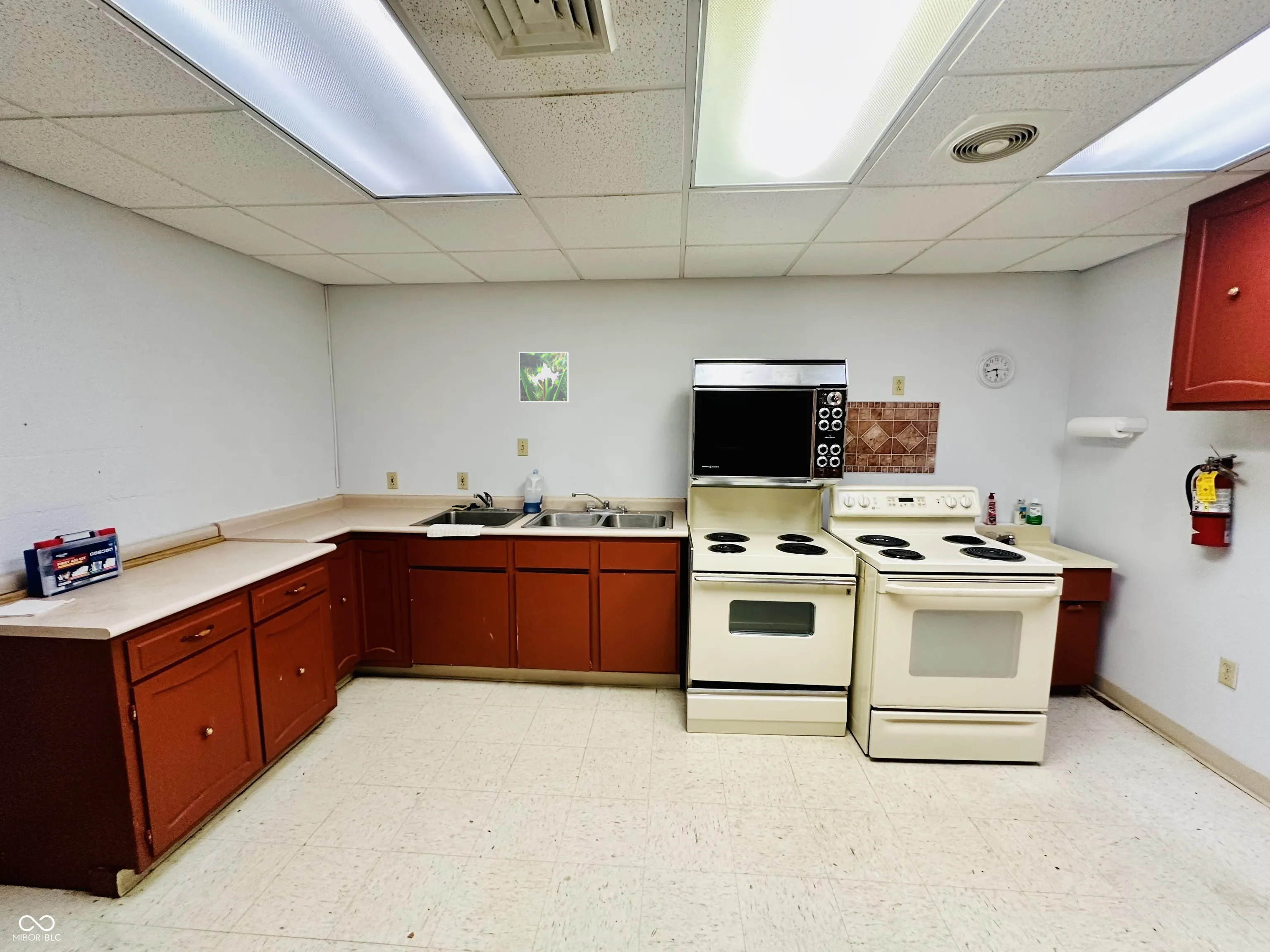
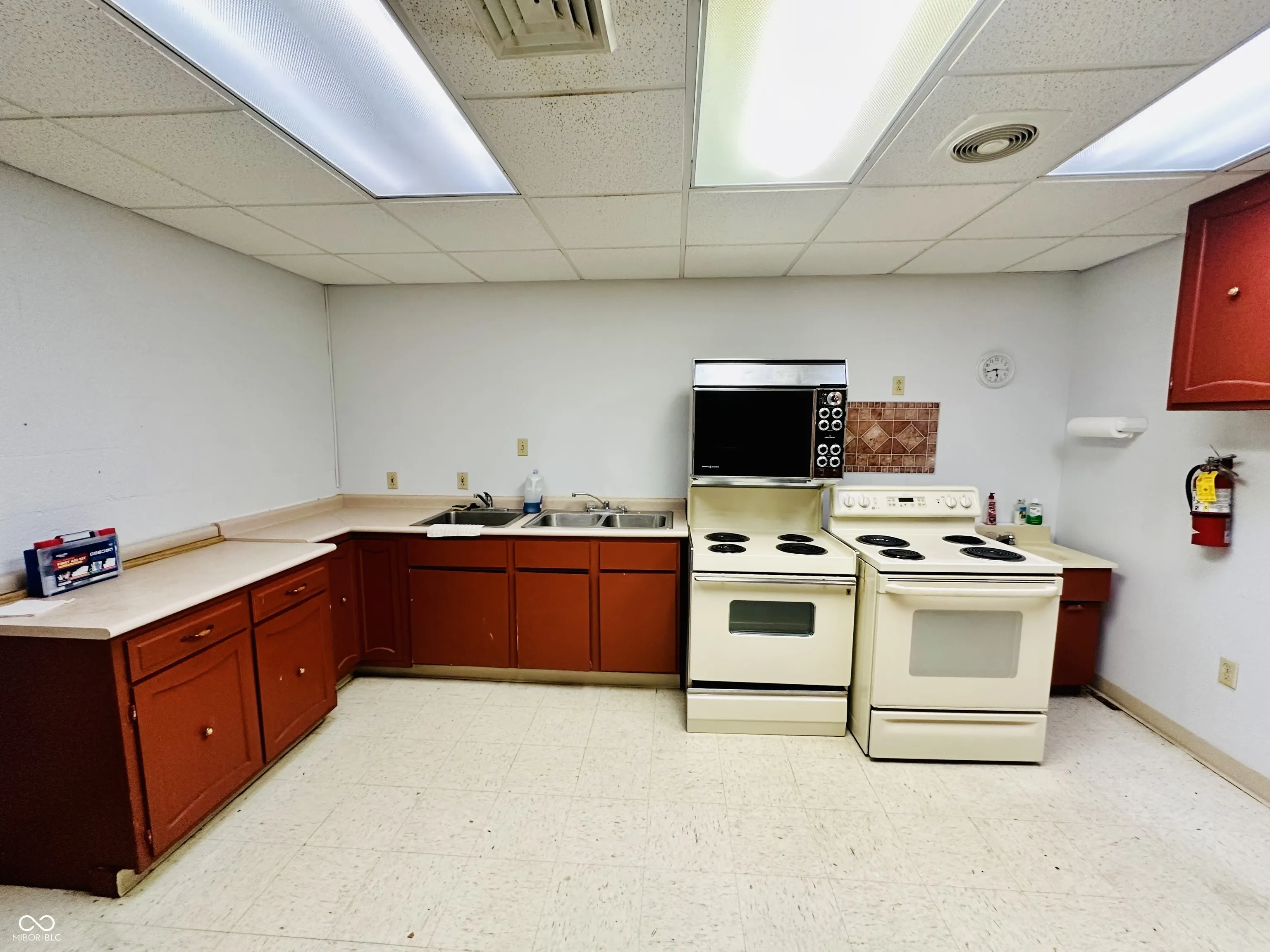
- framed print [518,351,569,403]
